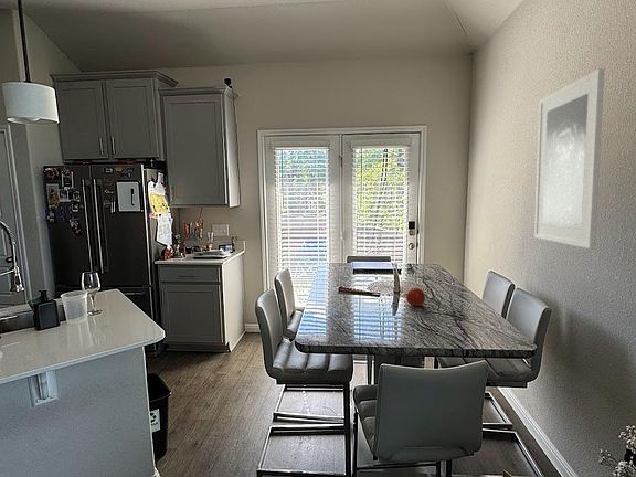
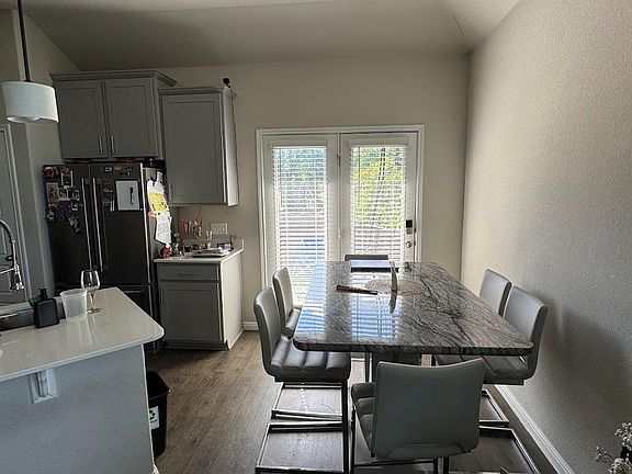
- fruit [405,287,426,307]
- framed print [533,67,605,250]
